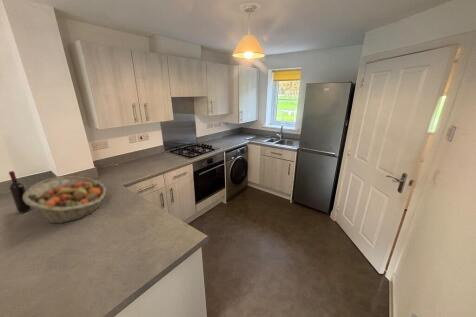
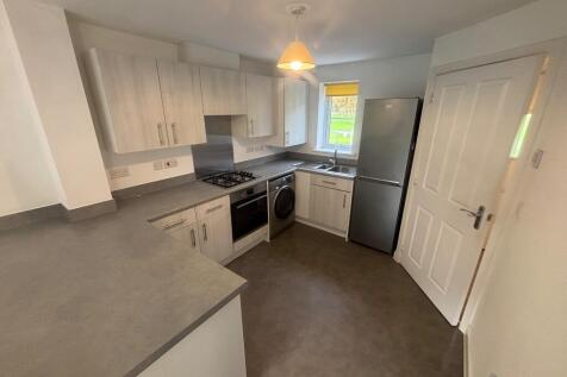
- fruit basket [23,175,107,224]
- wine bottle [8,170,32,214]
